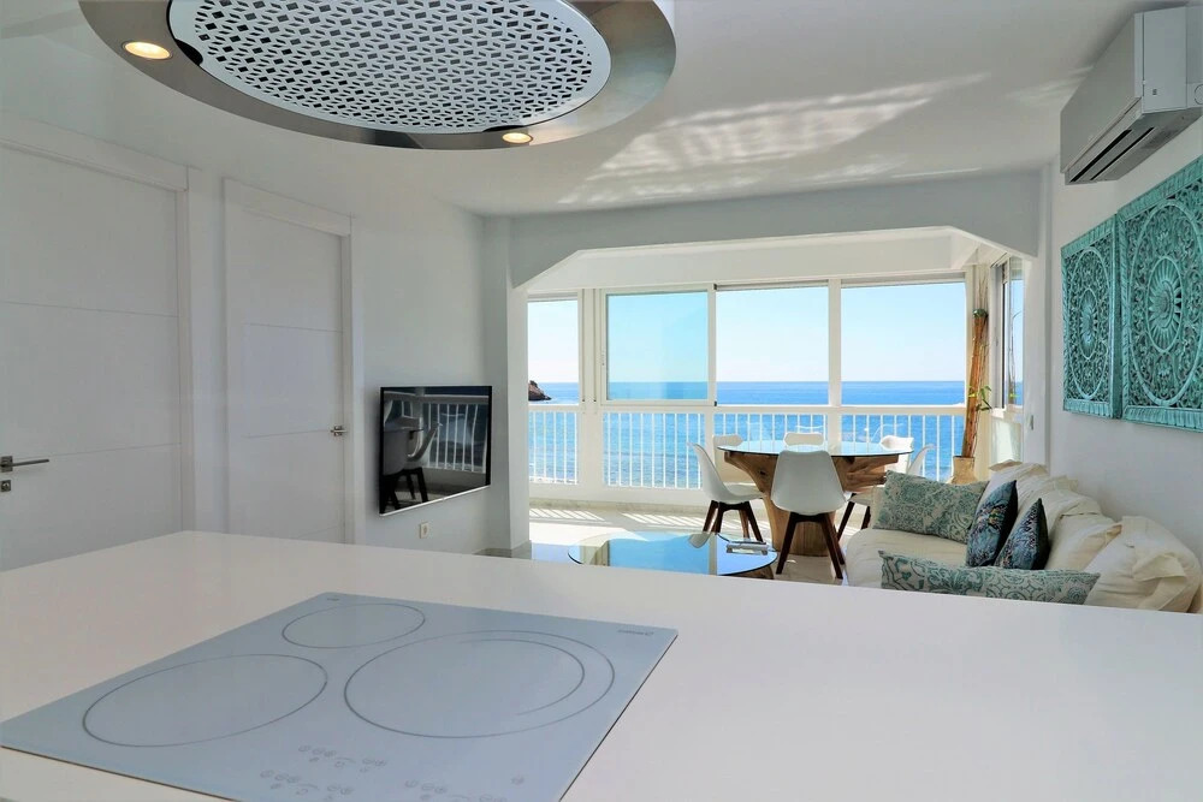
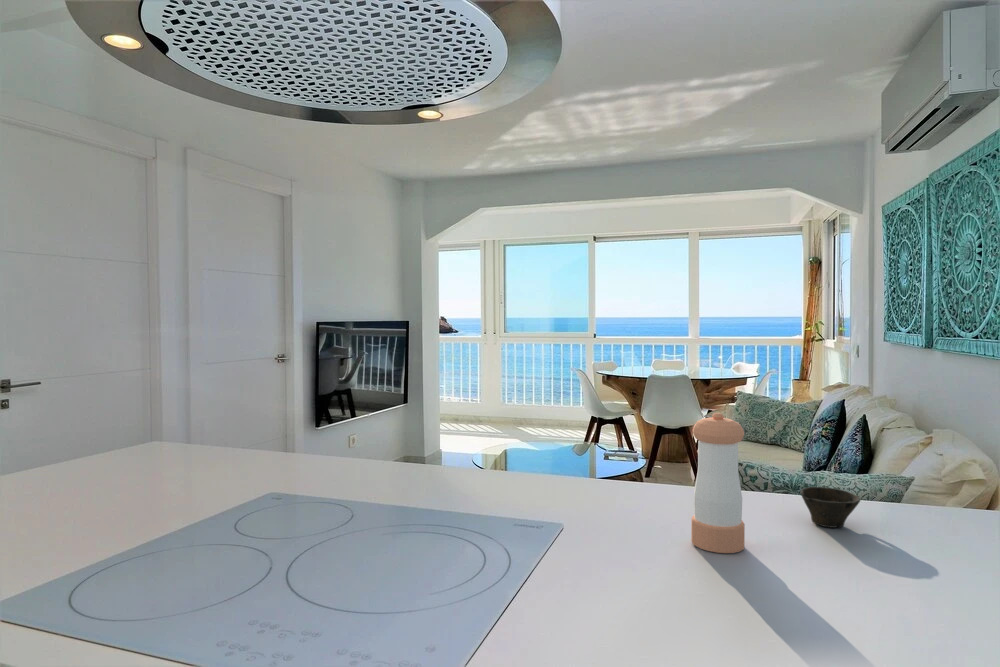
+ pepper shaker [690,412,746,554]
+ cup [799,486,861,529]
